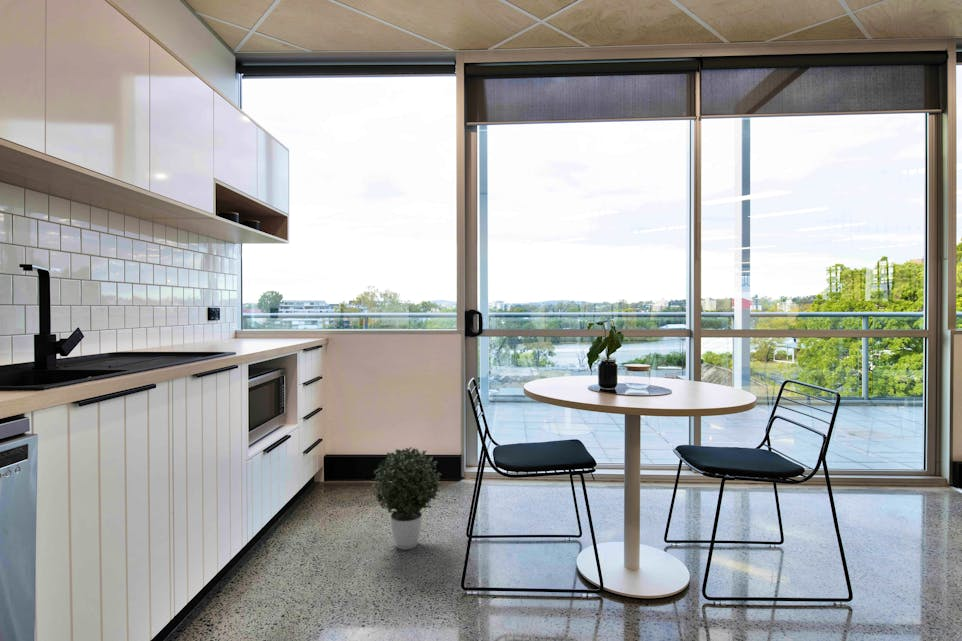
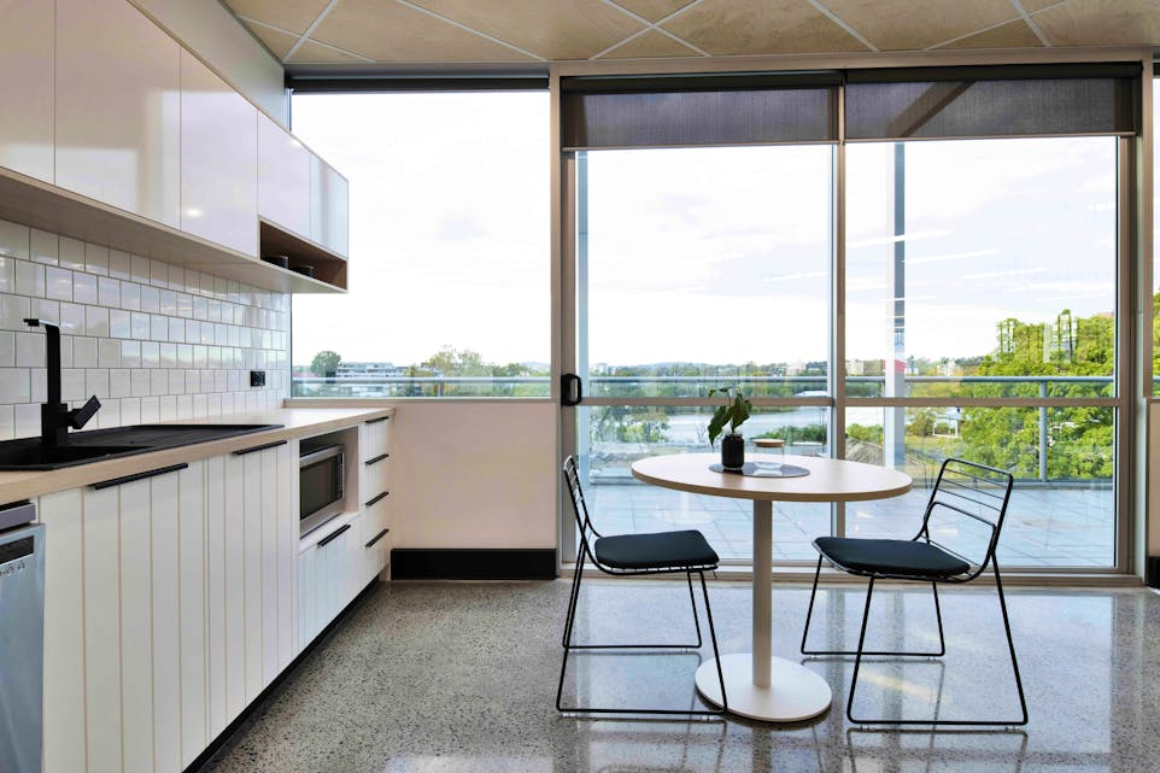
- potted plant [370,446,443,551]
